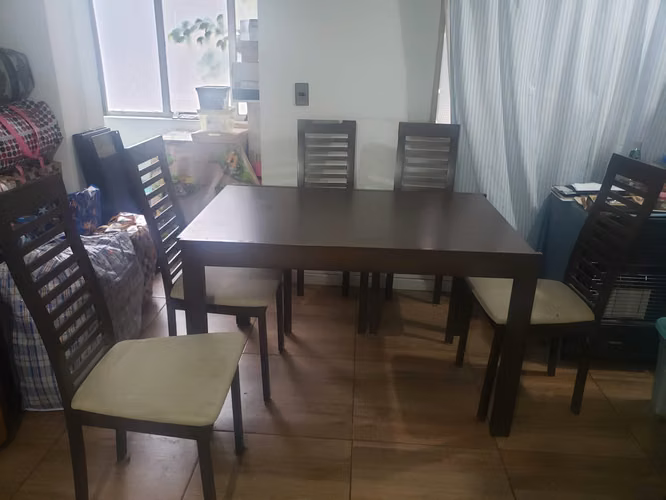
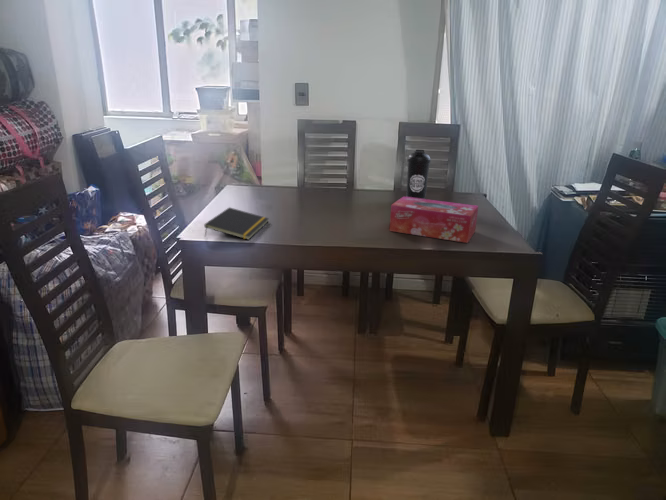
+ tissue box [389,195,479,244]
+ water bottle [405,149,432,199]
+ notepad [203,206,270,241]
